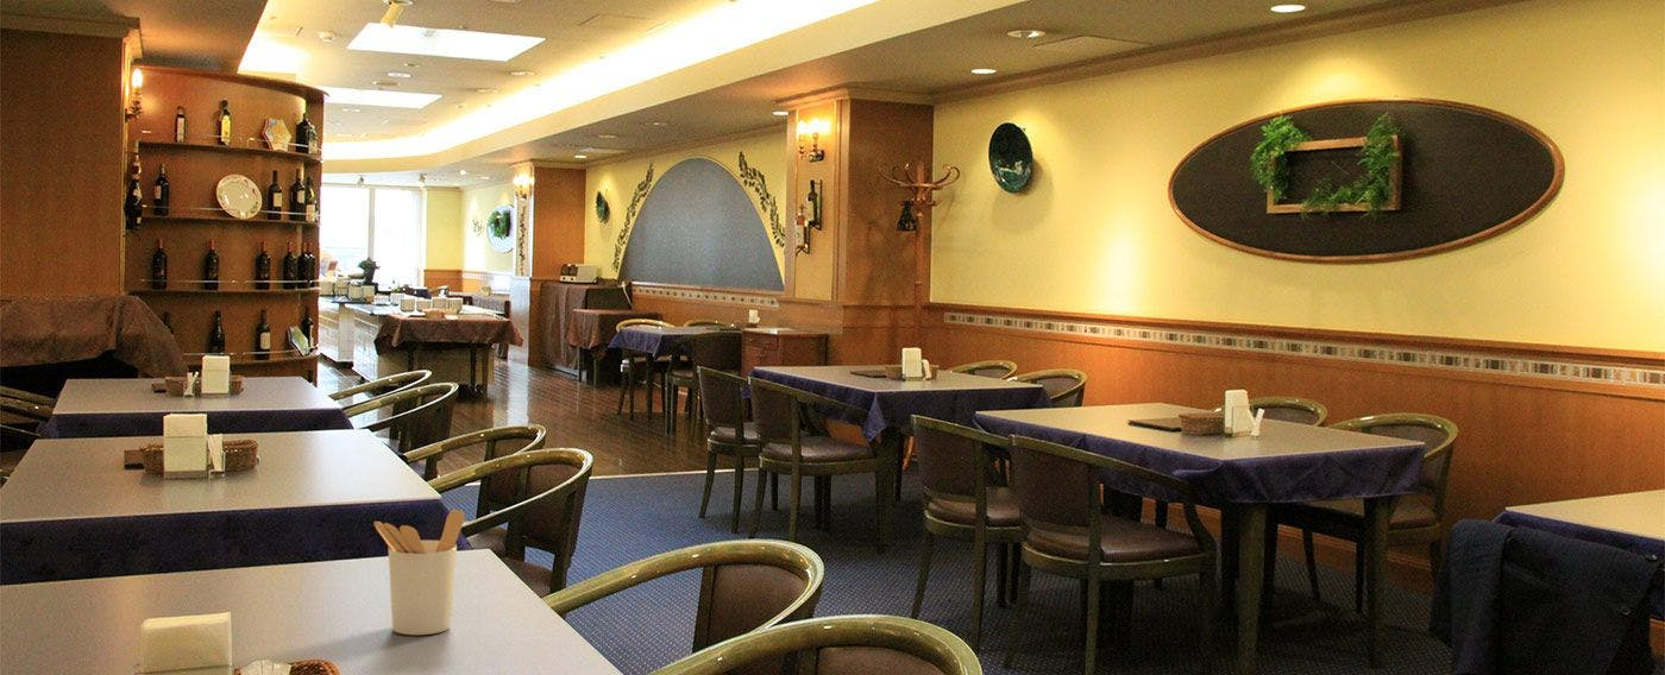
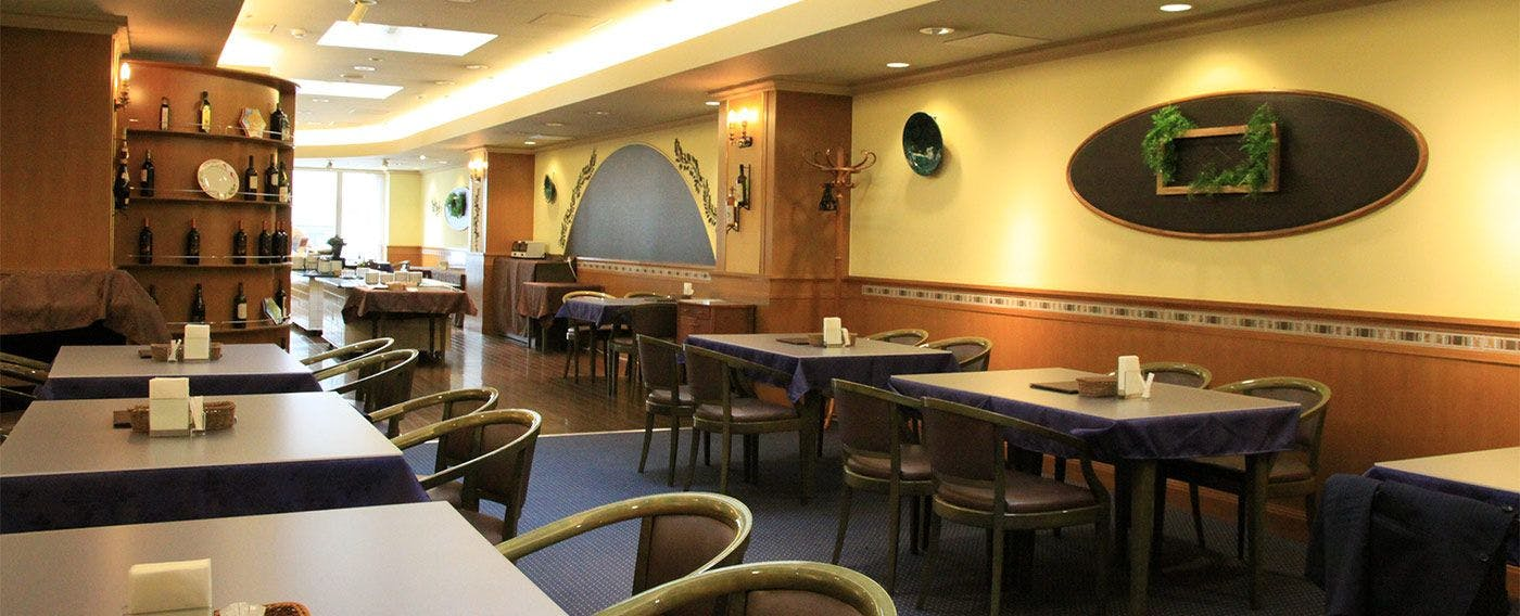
- utensil holder [373,509,466,636]
